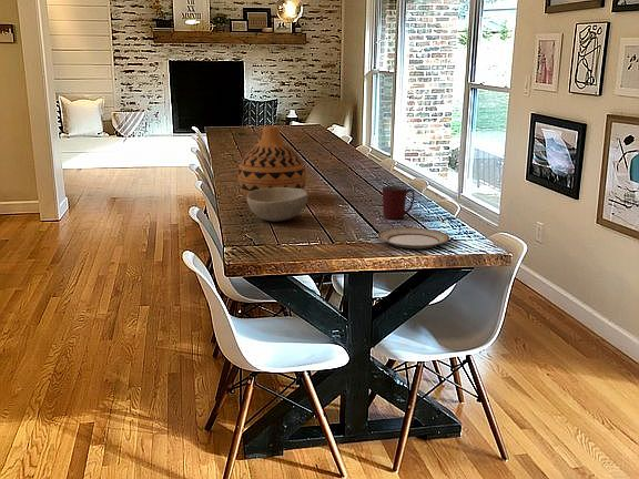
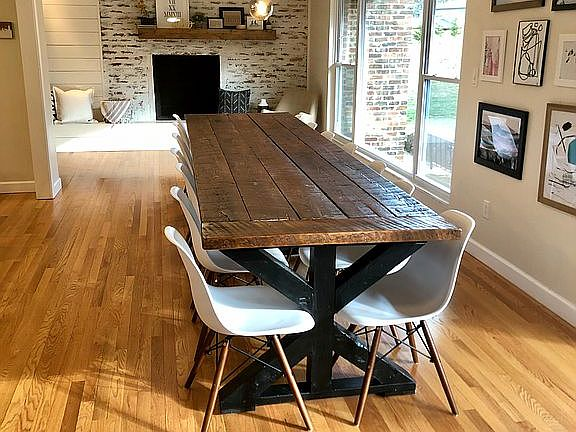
- plate [377,226,450,249]
- mug [382,185,416,221]
- vase [236,125,307,198]
- bowl [246,187,308,223]
